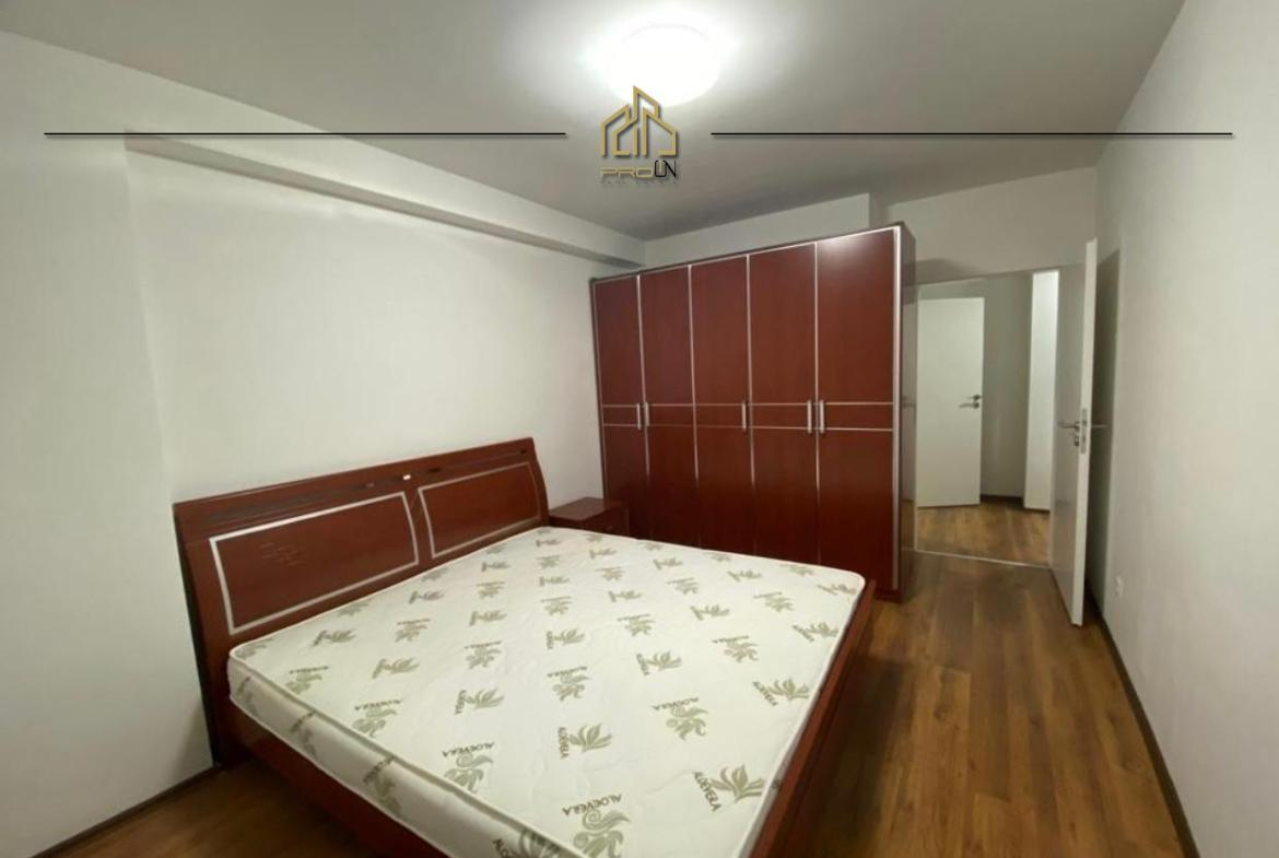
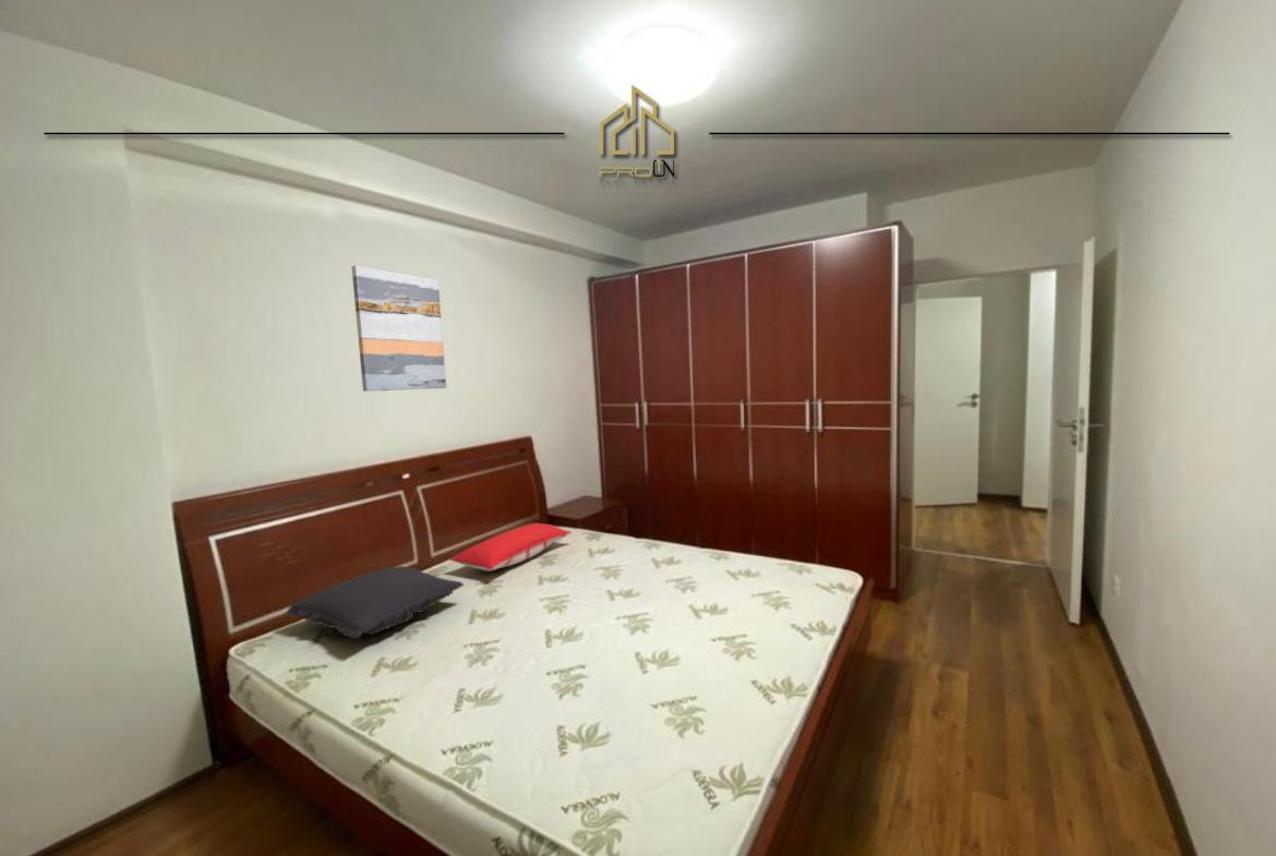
+ wall art [350,264,447,393]
+ pillow [448,522,573,572]
+ pillow [286,565,465,640]
